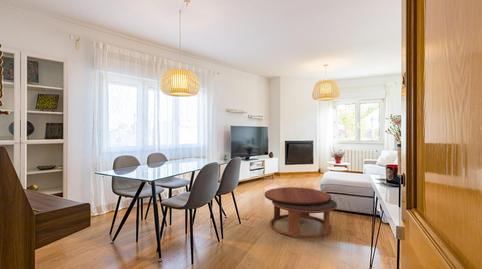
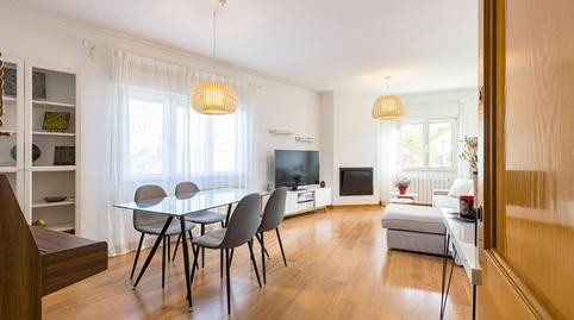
- coffee table [264,186,338,239]
